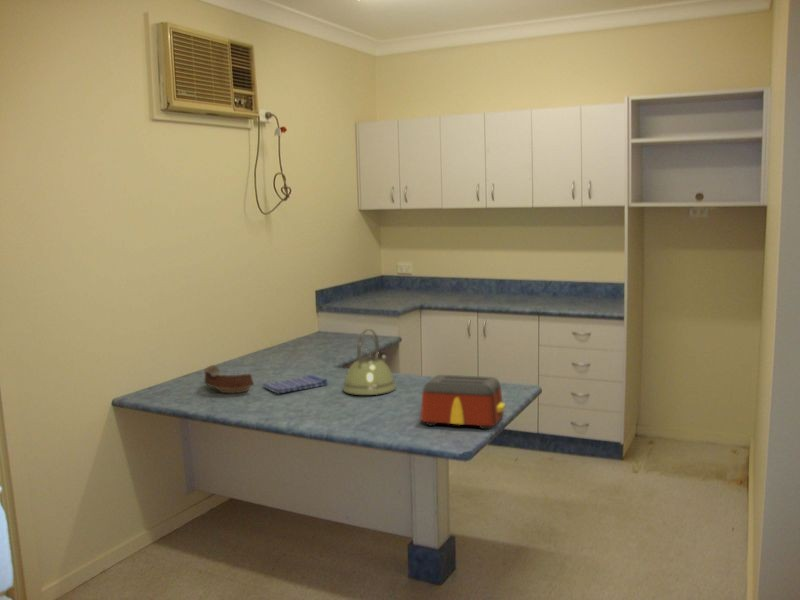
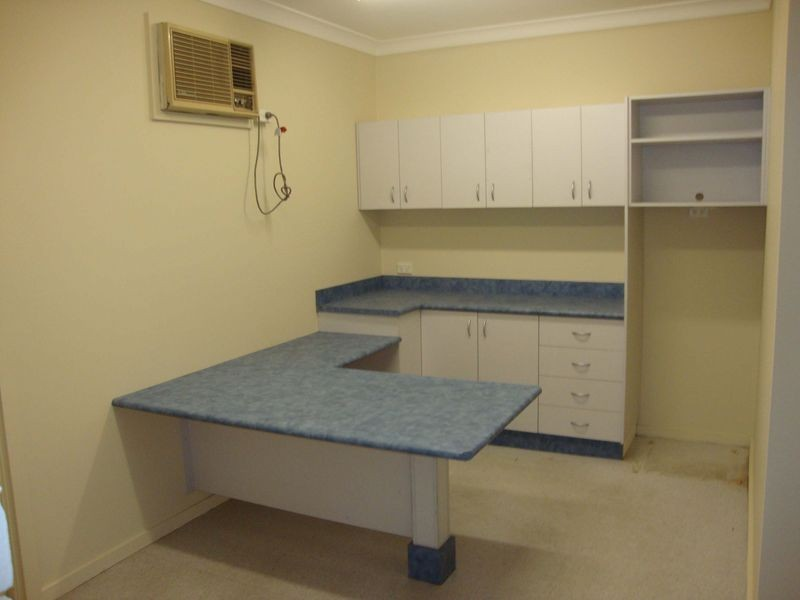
- toaster [420,374,506,430]
- bowl [203,364,255,394]
- dish towel [261,374,329,395]
- kettle [342,328,397,396]
